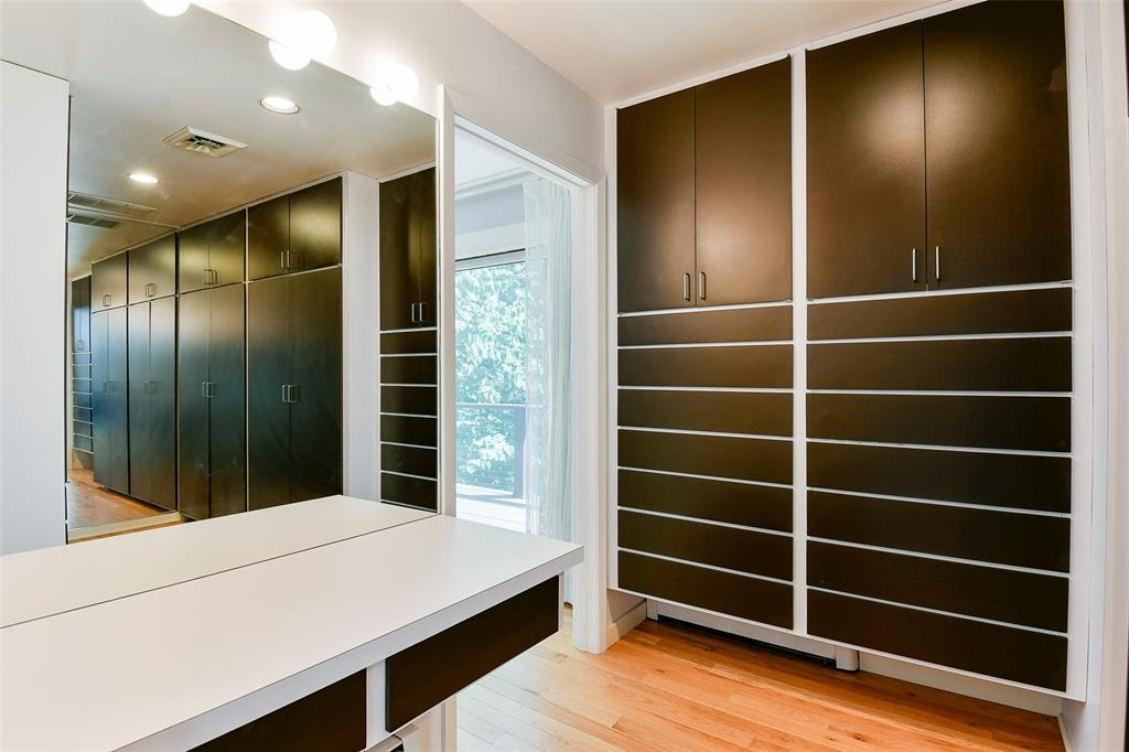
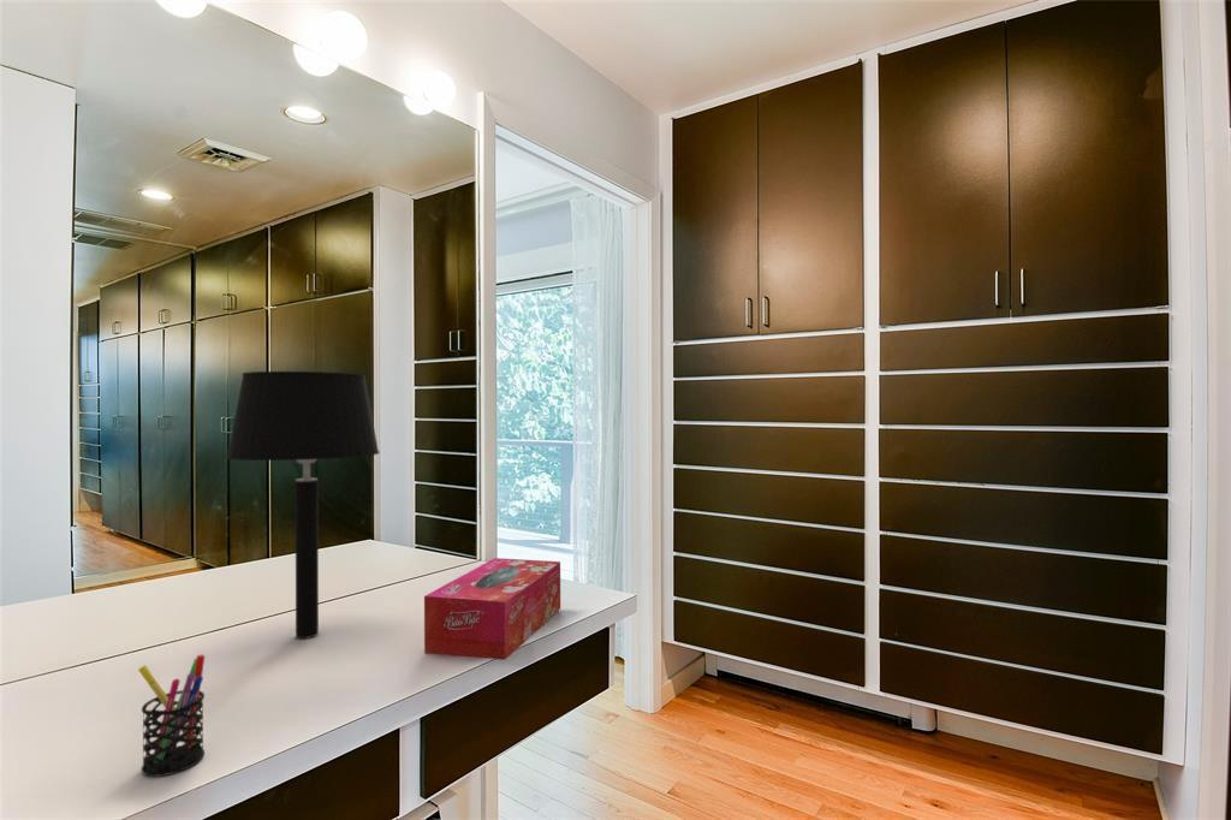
+ tissue box [423,557,561,661]
+ table lamp [225,370,381,640]
+ pen holder [137,654,206,778]
